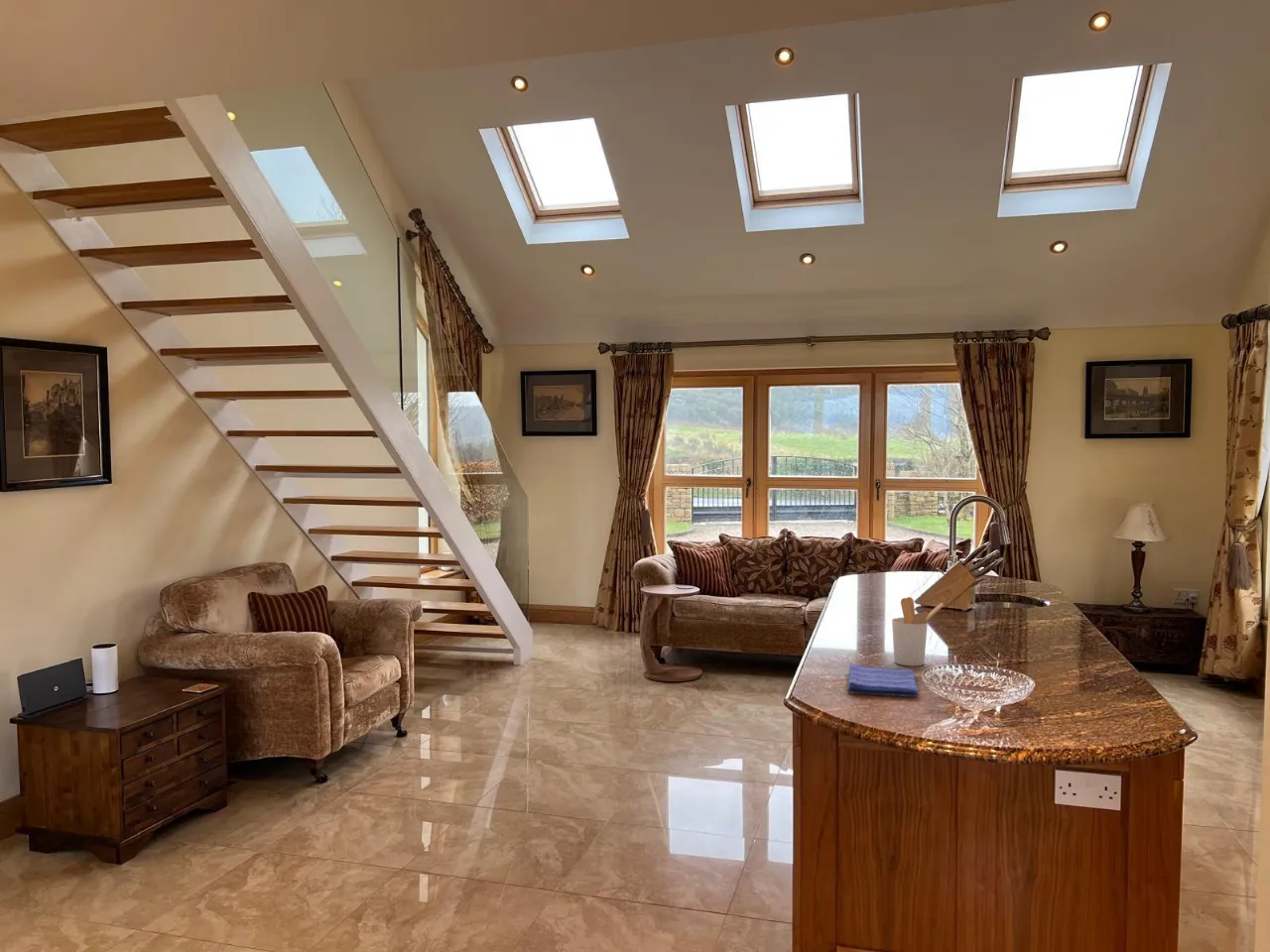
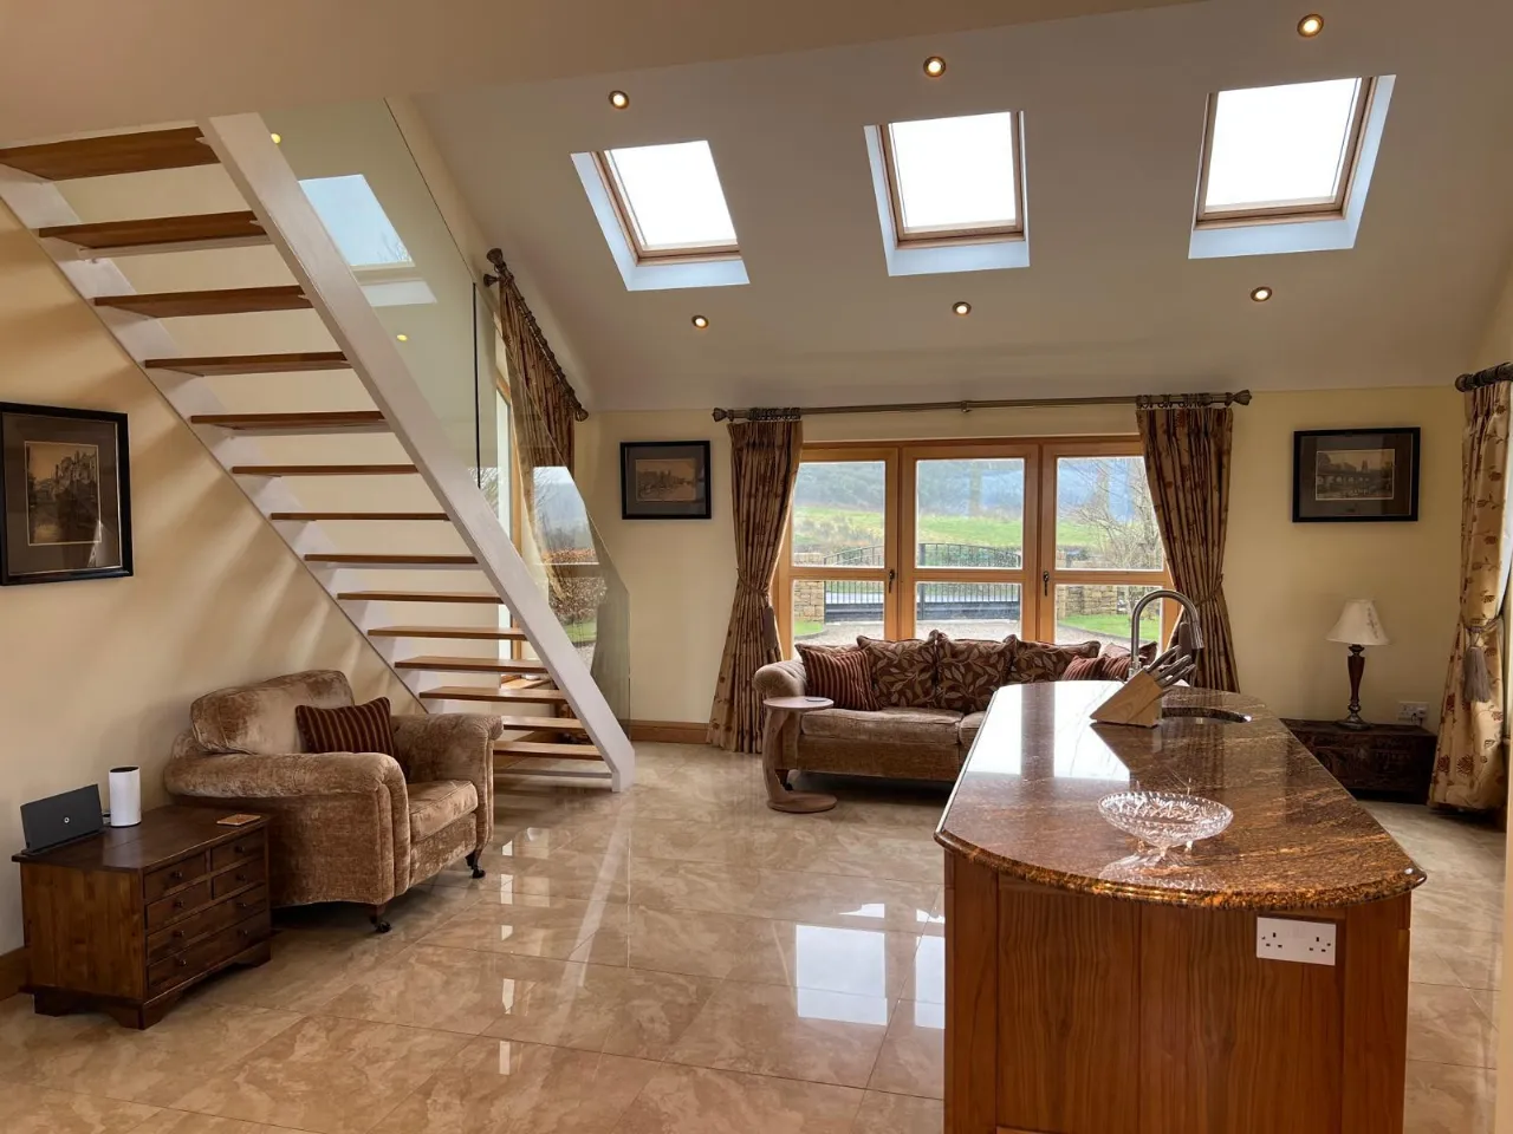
- dish towel [846,662,920,698]
- utensil holder [891,596,945,667]
